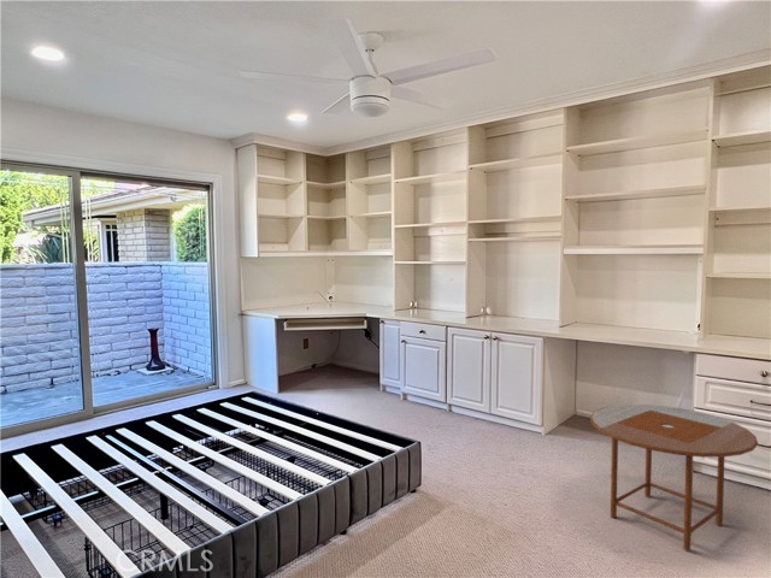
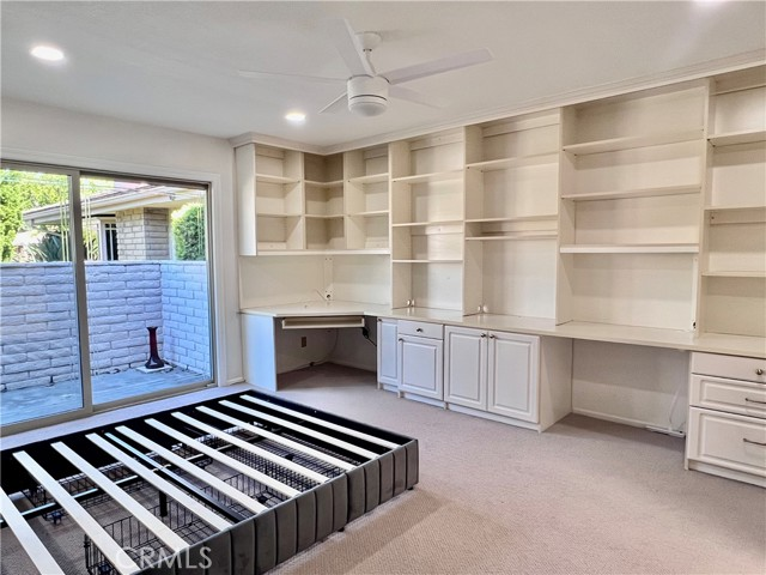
- side table [589,403,759,552]
